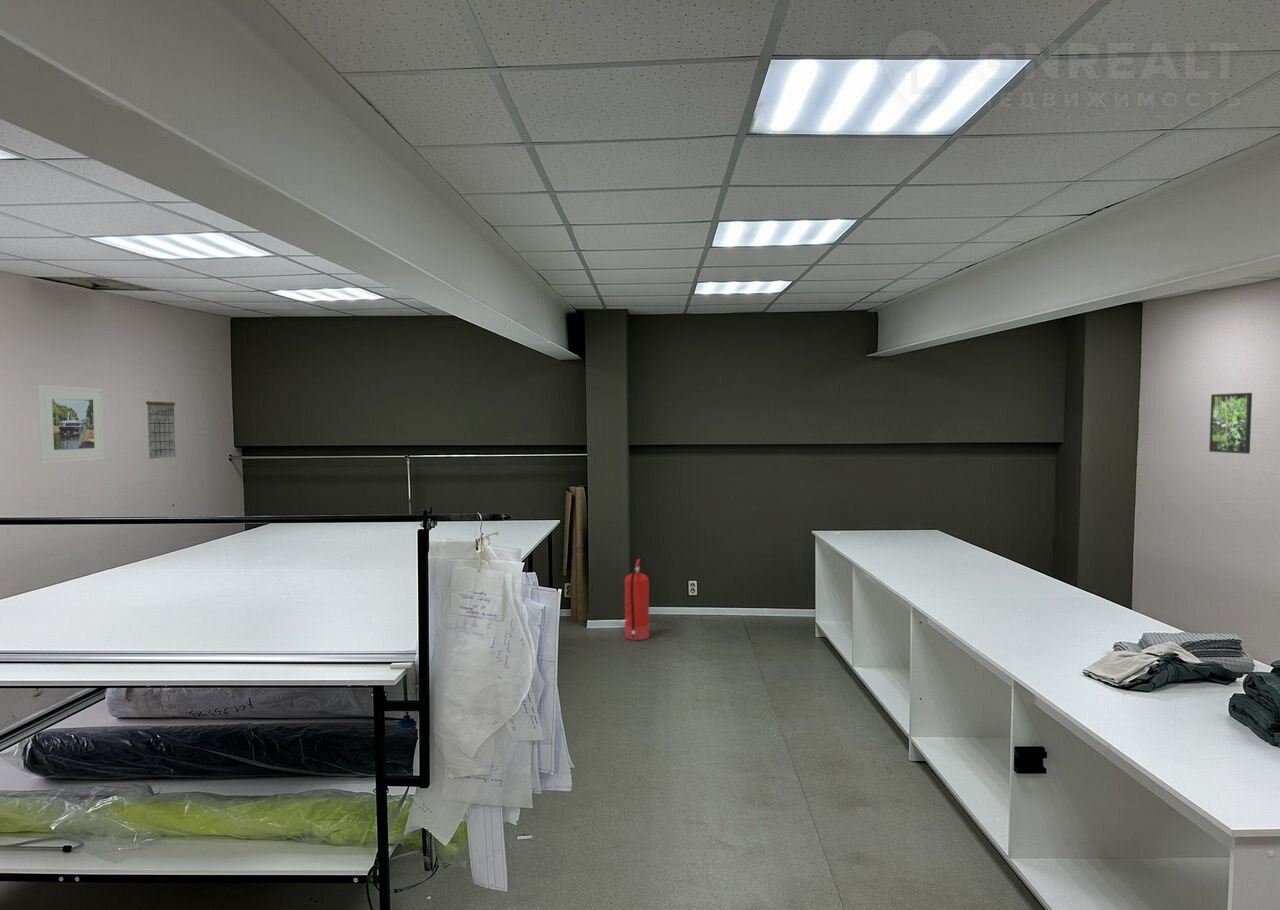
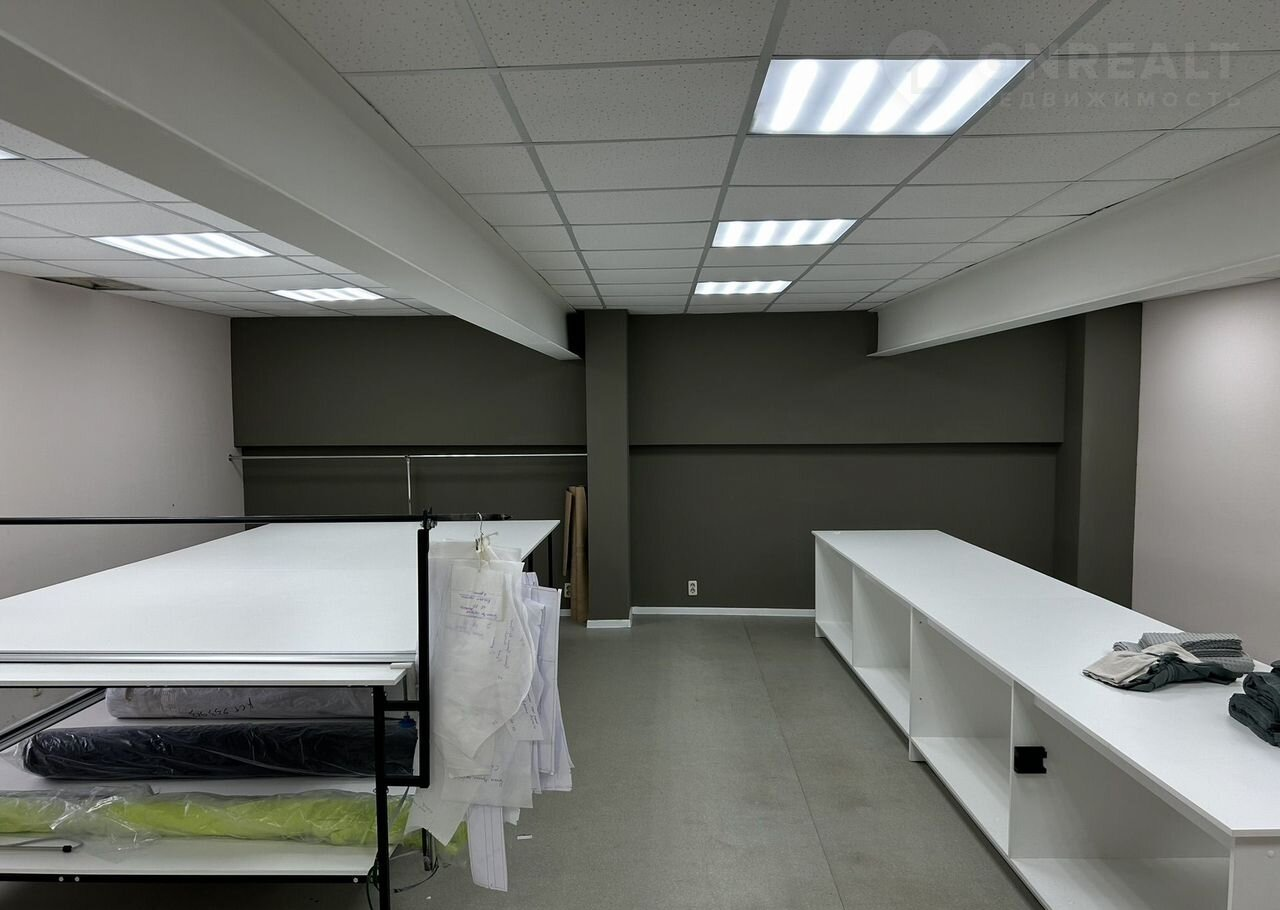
- fire extinguisher [624,558,650,641]
- calendar [145,391,177,460]
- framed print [1208,392,1253,455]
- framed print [37,384,105,465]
